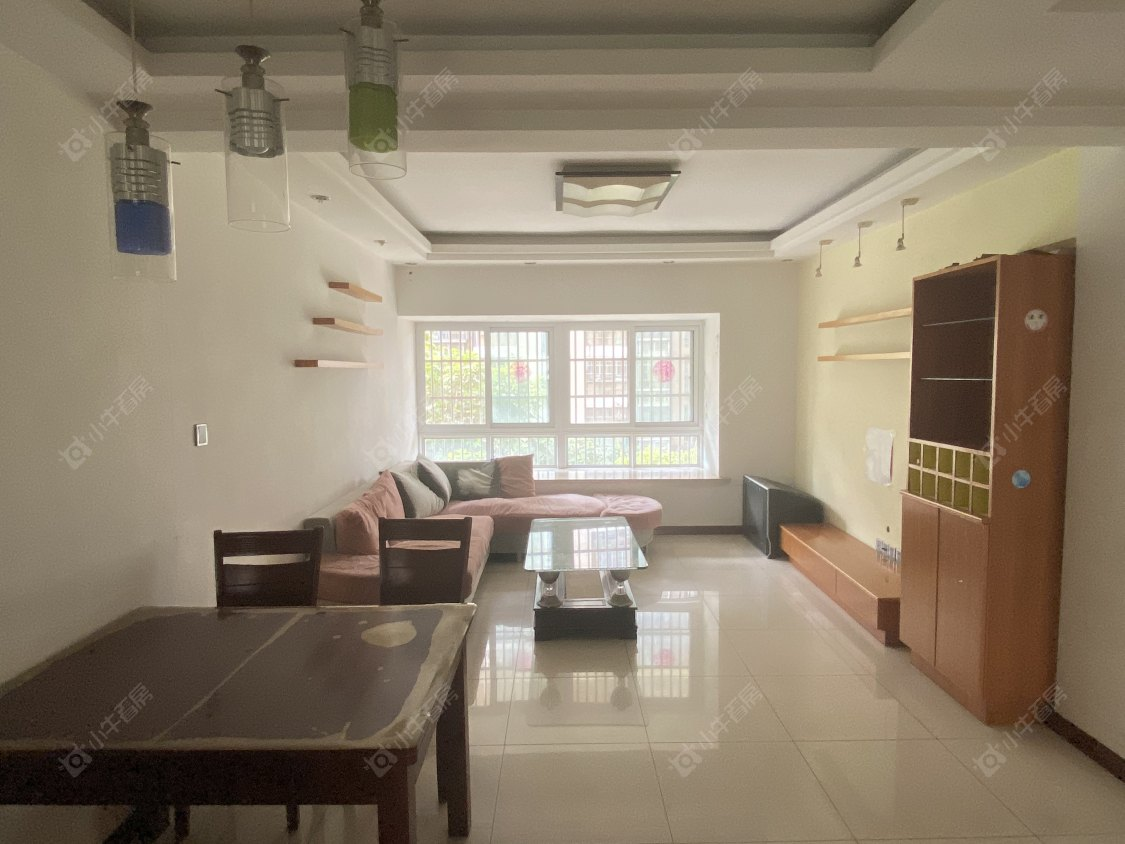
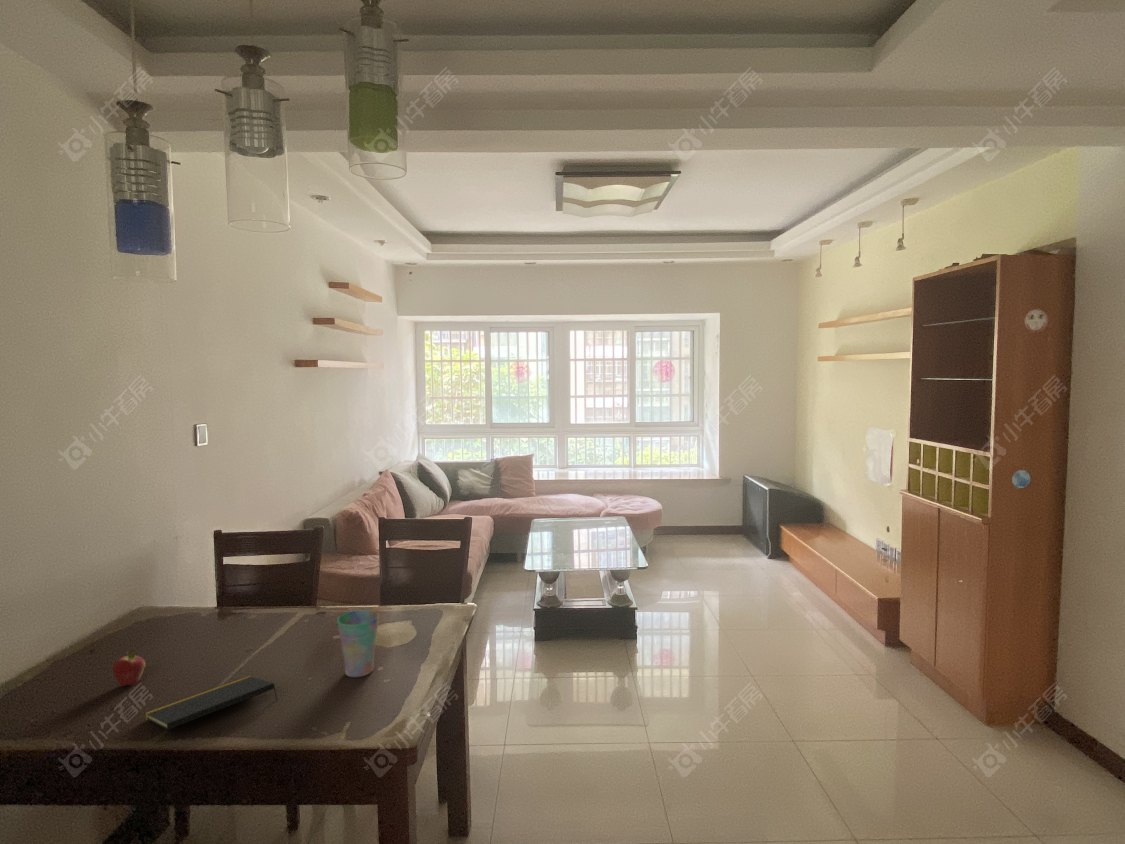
+ cup [336,609,380,678]
+ notepad [143,675,278,731]
+ fruit [112,648,146,687]
